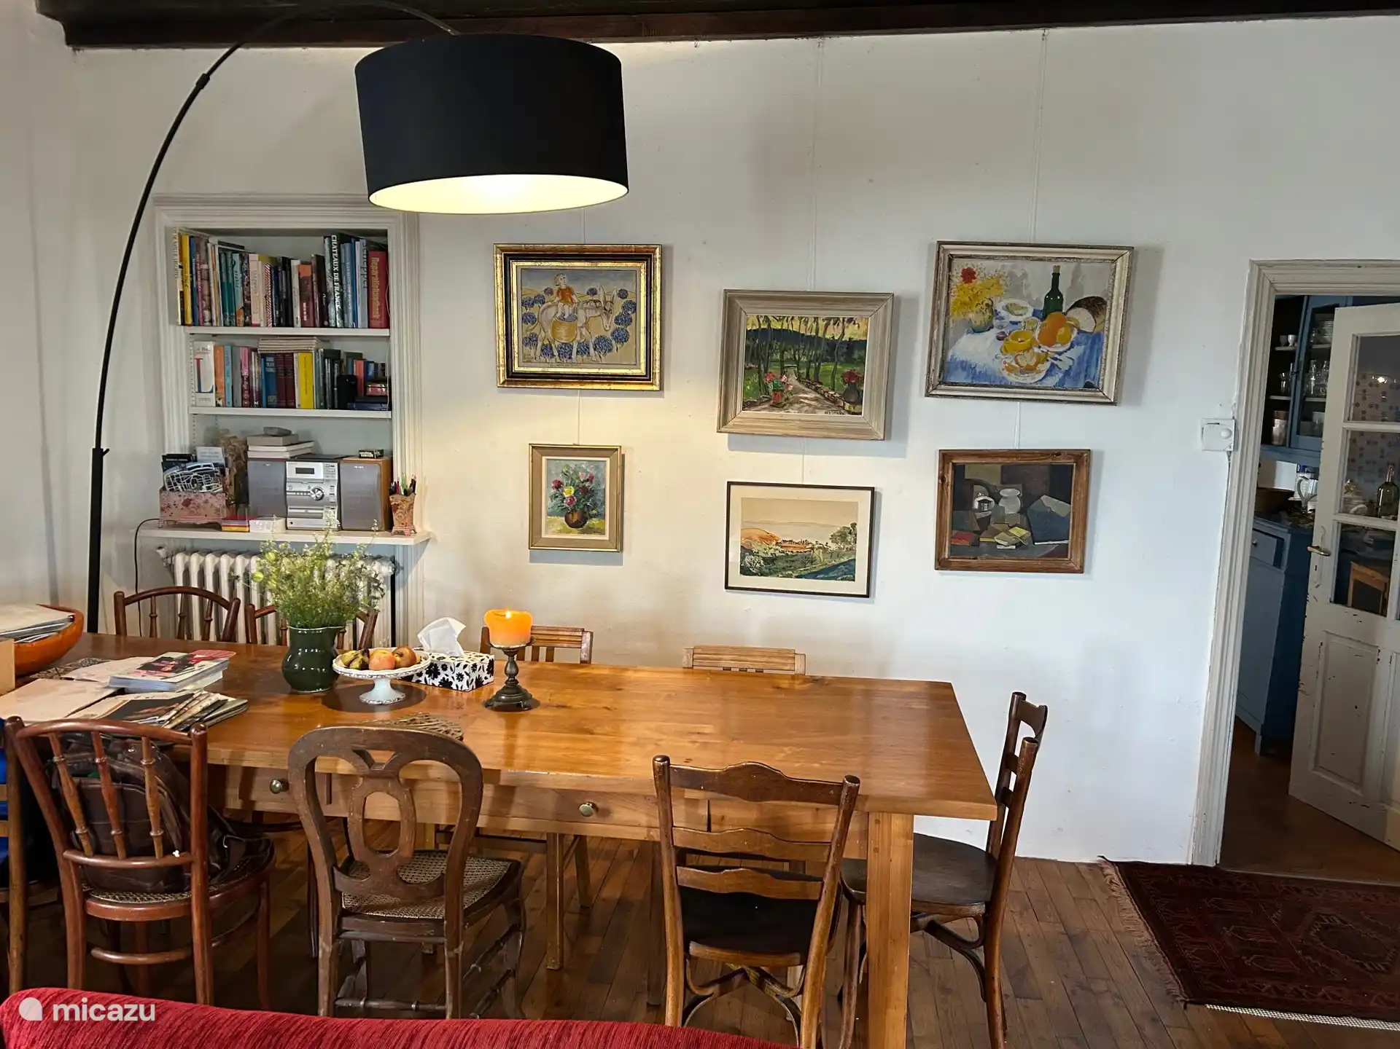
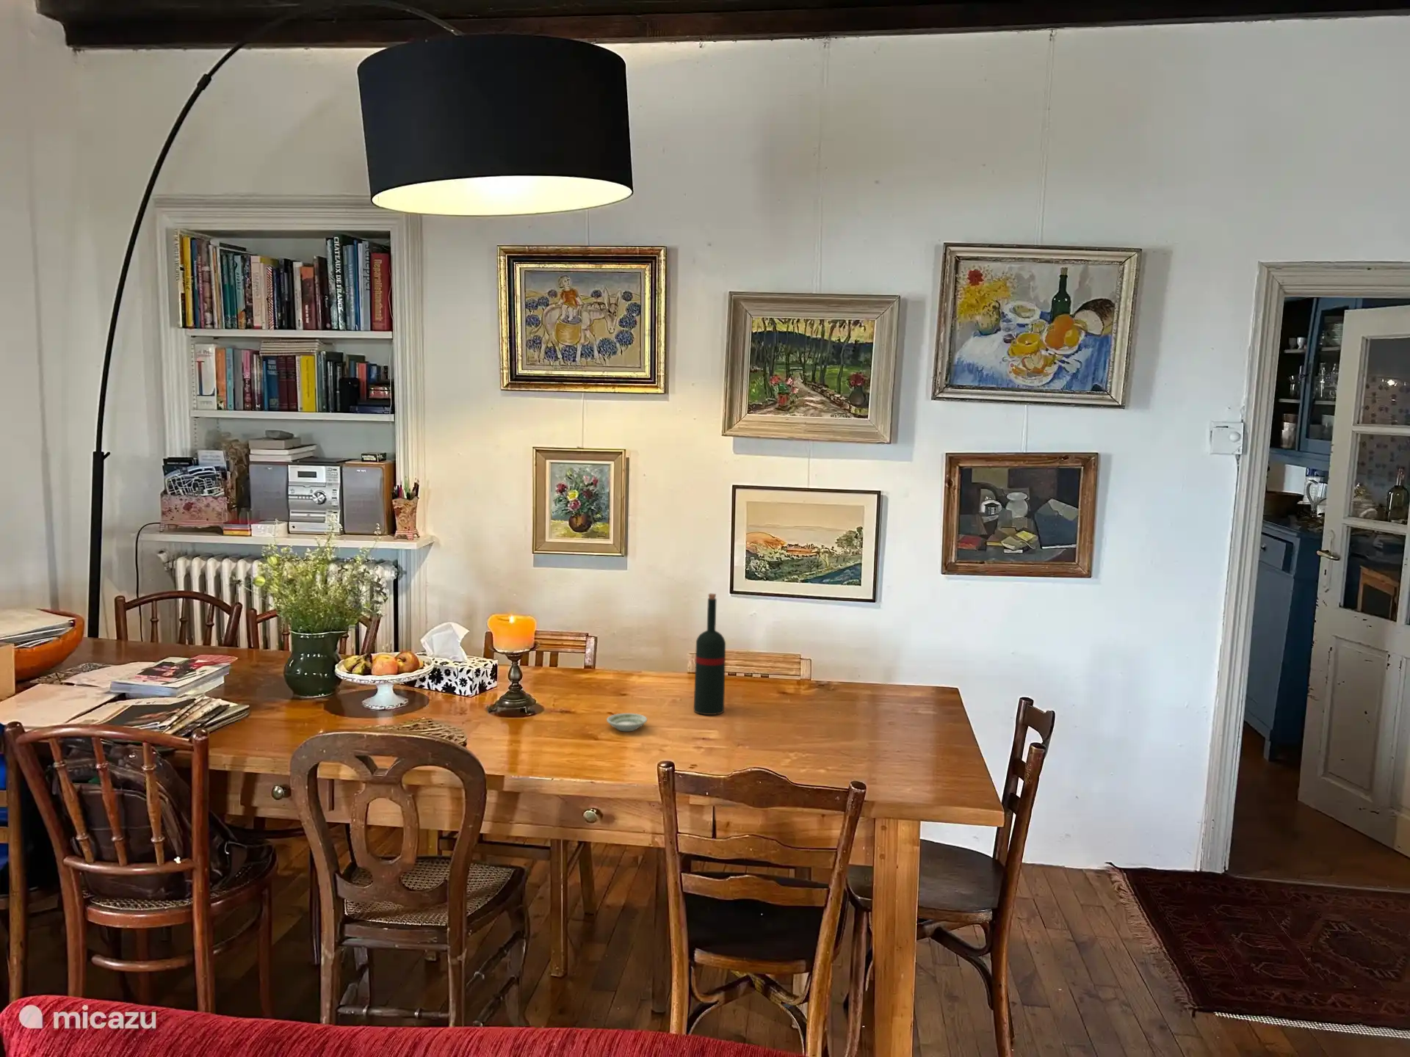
+ saucer [606,713,647,732]
+ wine bottle [693,593,726,716]
